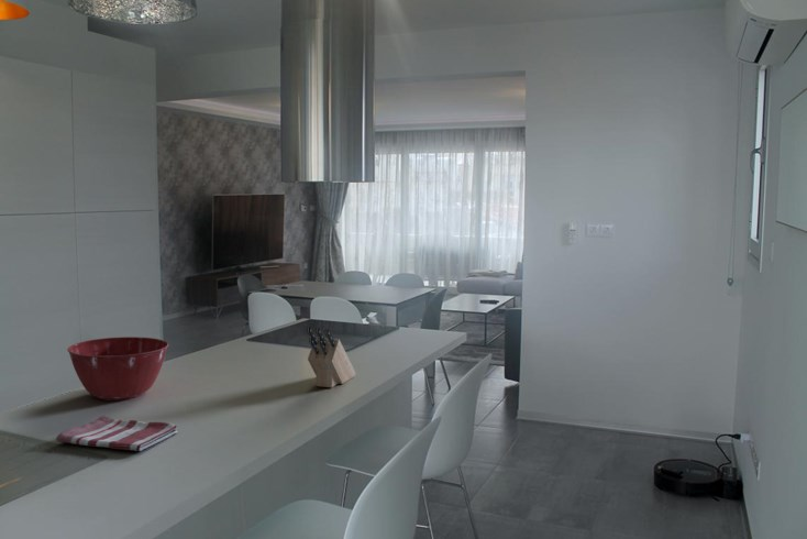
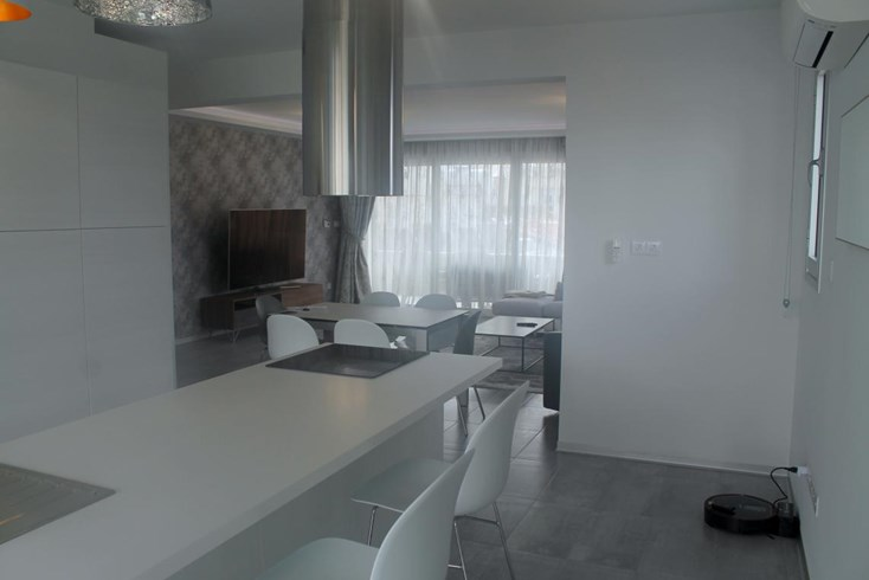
- mixing bowl [66,336,169,402]
- knife block [306,324,357,388]
- dish towel [55,415,178,452]
